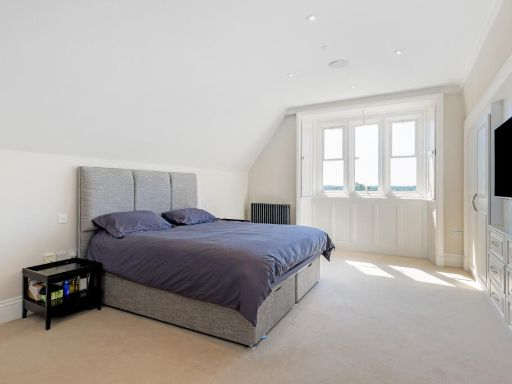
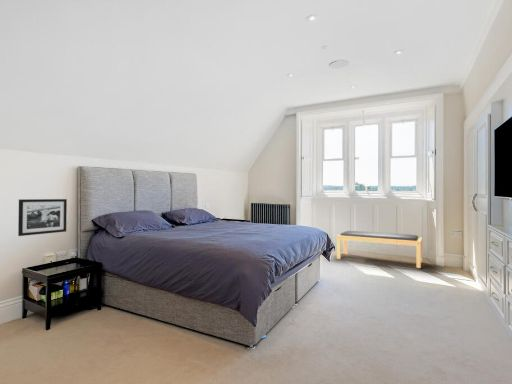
+ bench [336,230,423,269]
+ picture frame [17,198,68,237]
